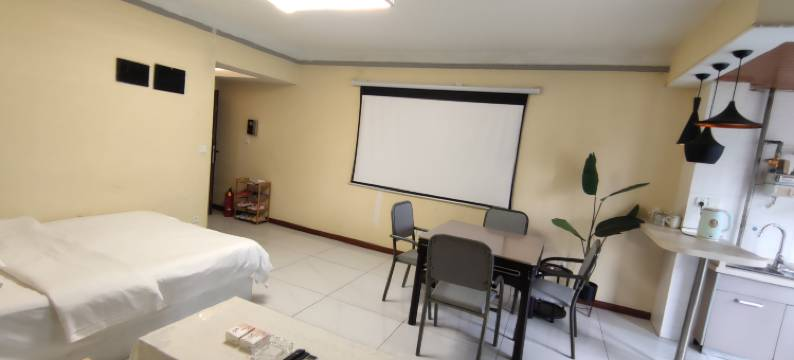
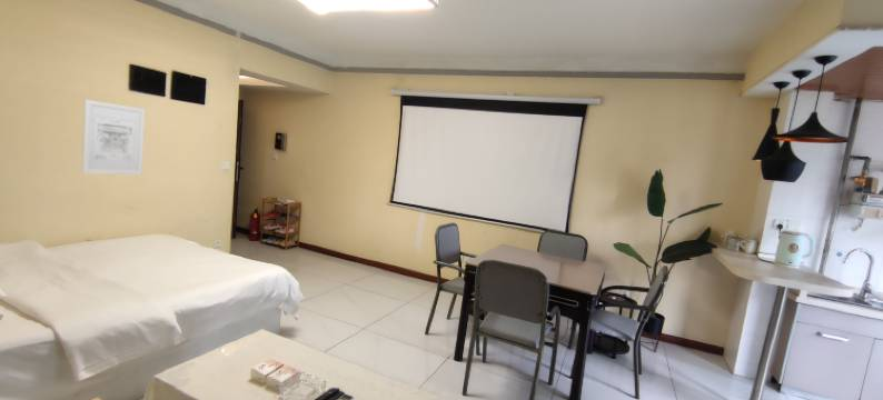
+ wall art [81,98,146,176]
